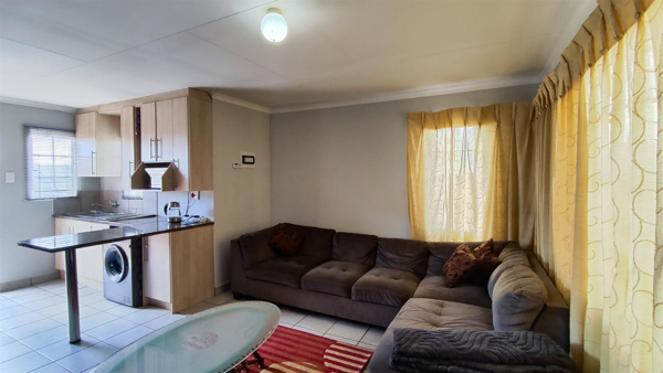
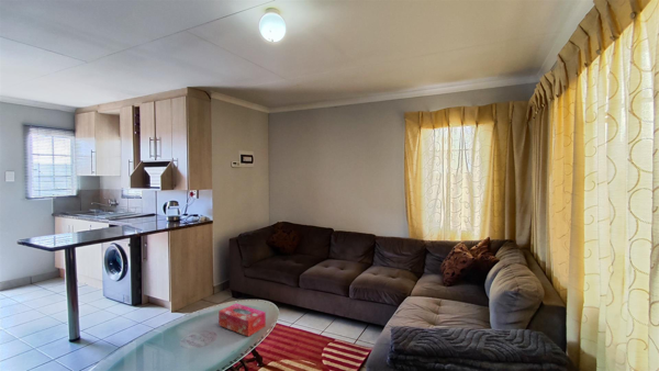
+ tissue box [217,302,267,338]
